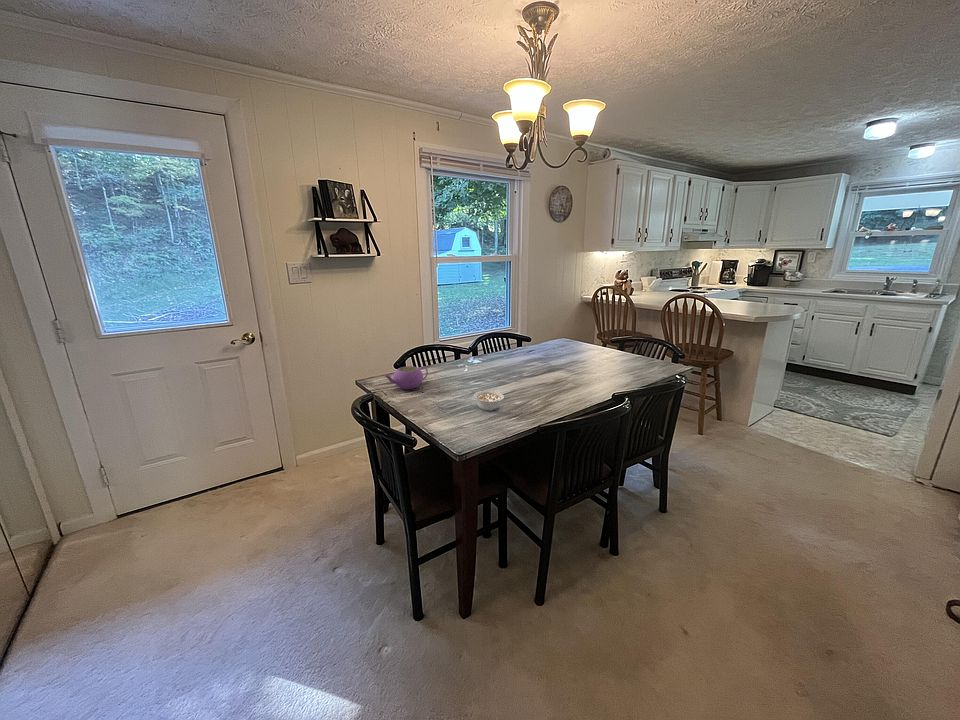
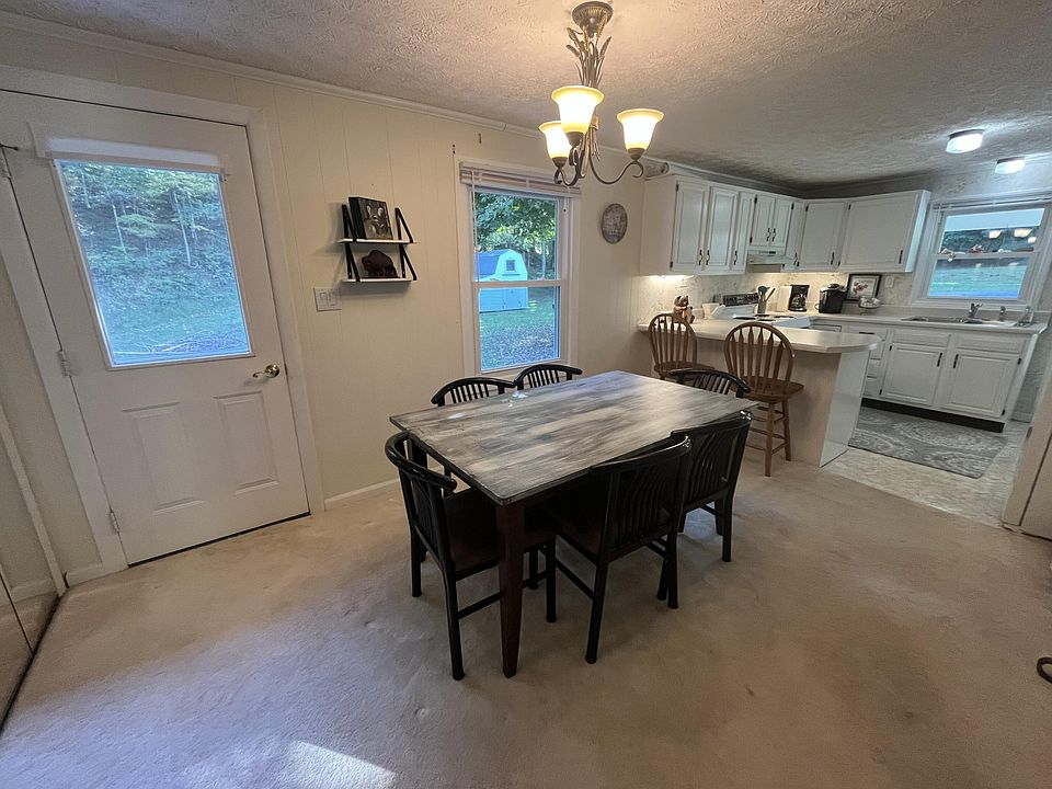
- legume [473,390,505,412]
- teapot [383,365,429,390]
